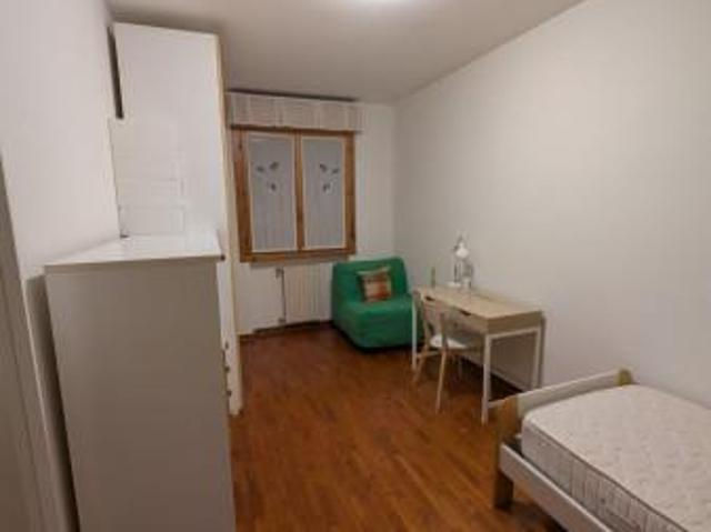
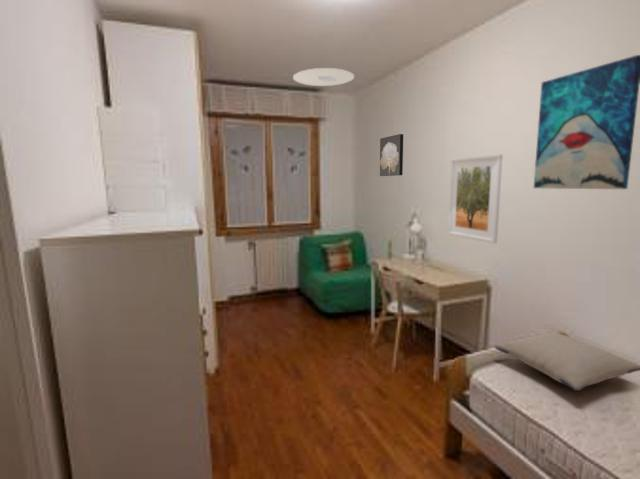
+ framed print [447,153,504,244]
+ pillow [494,330,640,392]
+ wall art [379,133,404,177]
+ ceiling light [292,67,355,87]
+ wall art [533,54,640,190]
